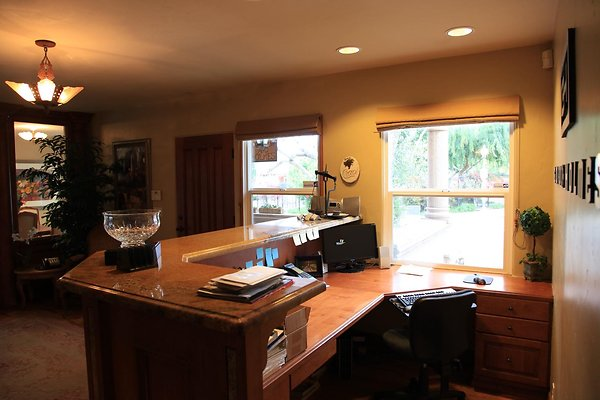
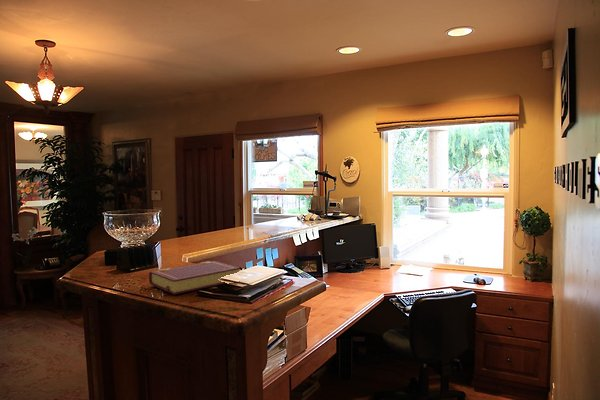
+ book [148,260,242,295]
